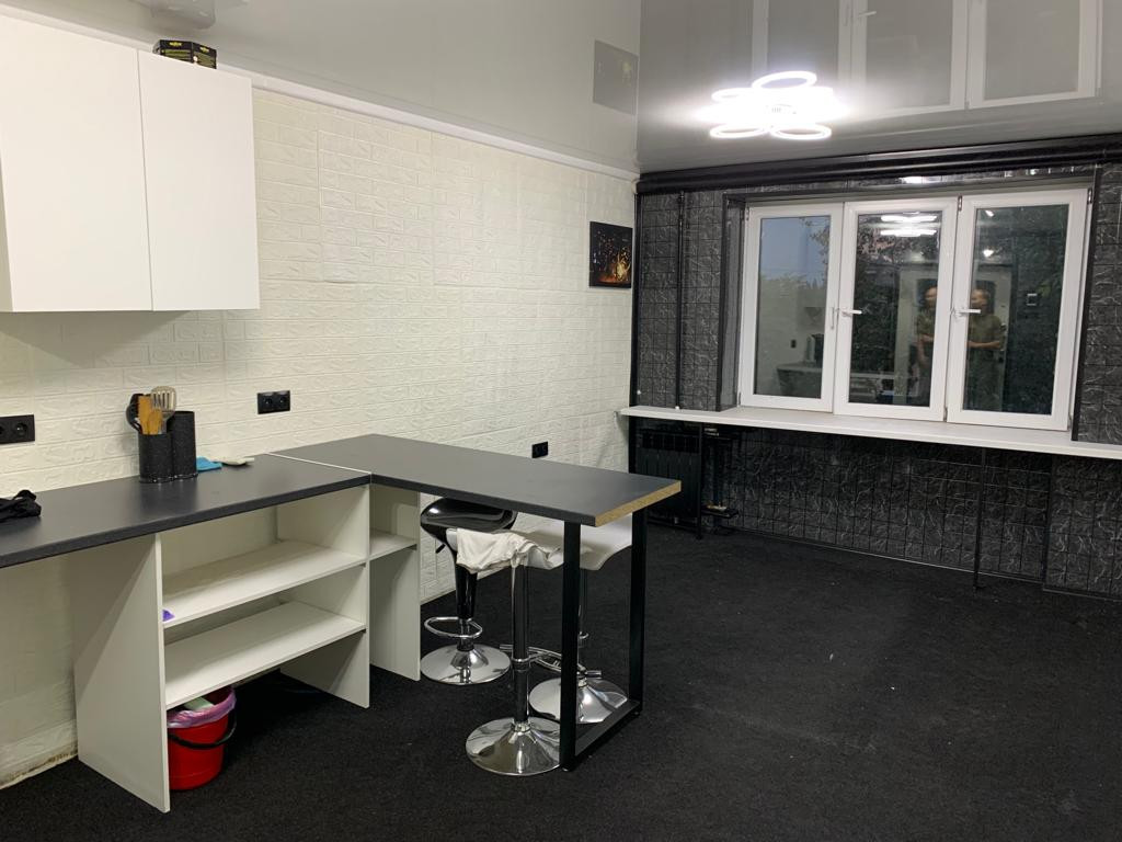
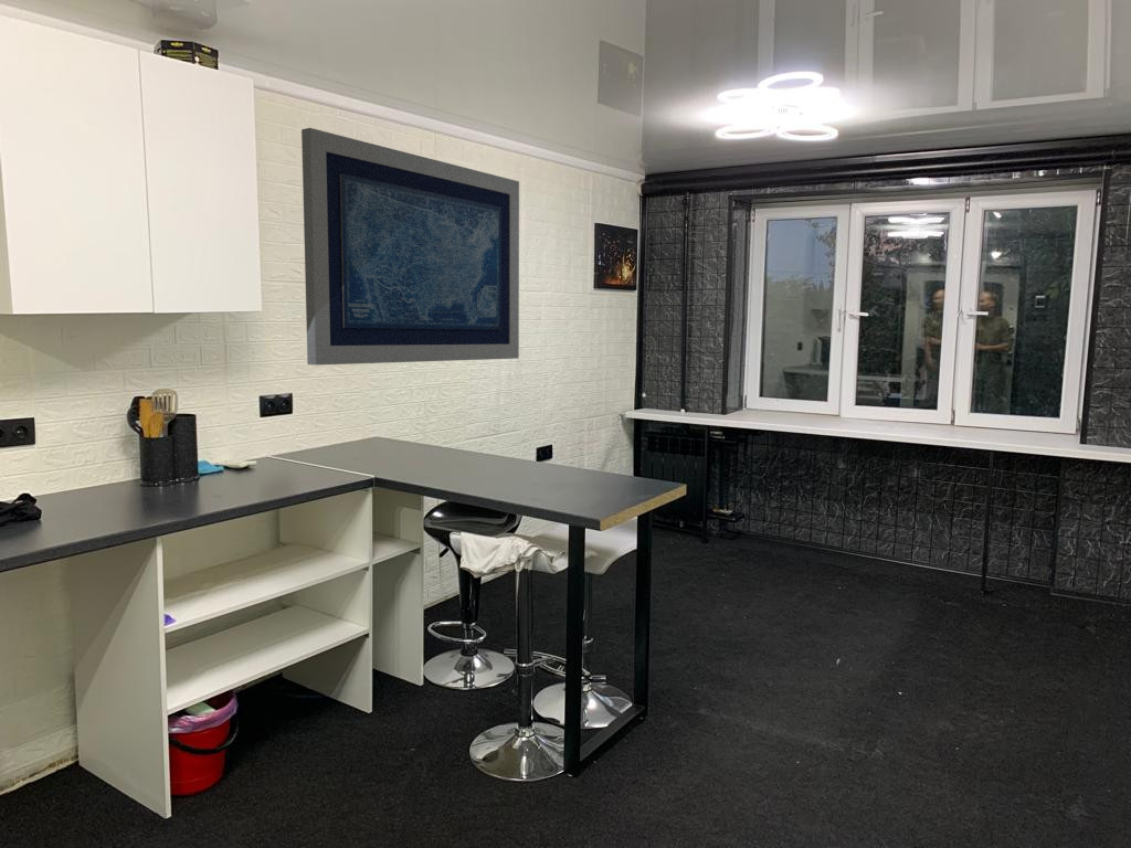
+ wall art [300,127,520,367]
